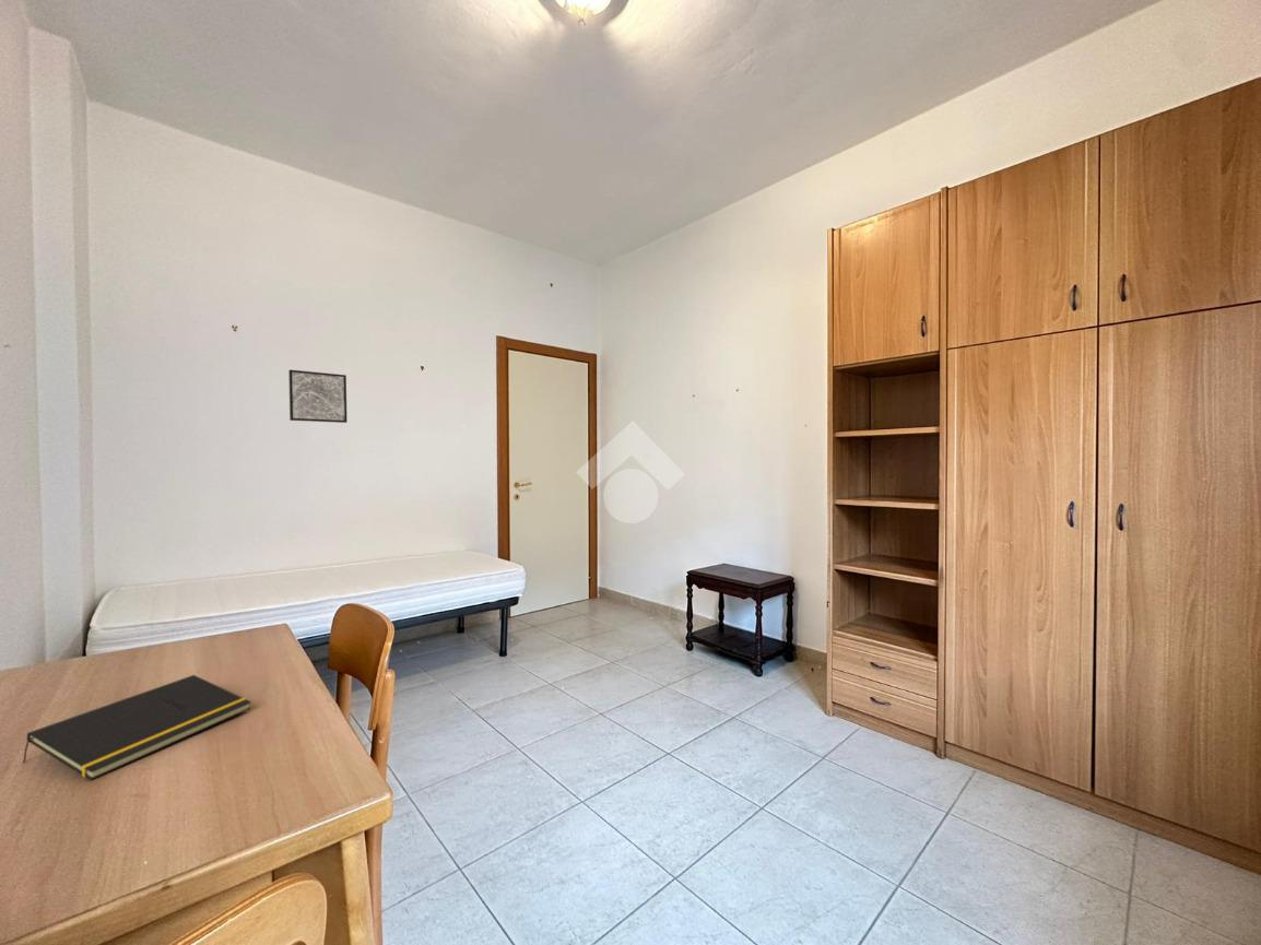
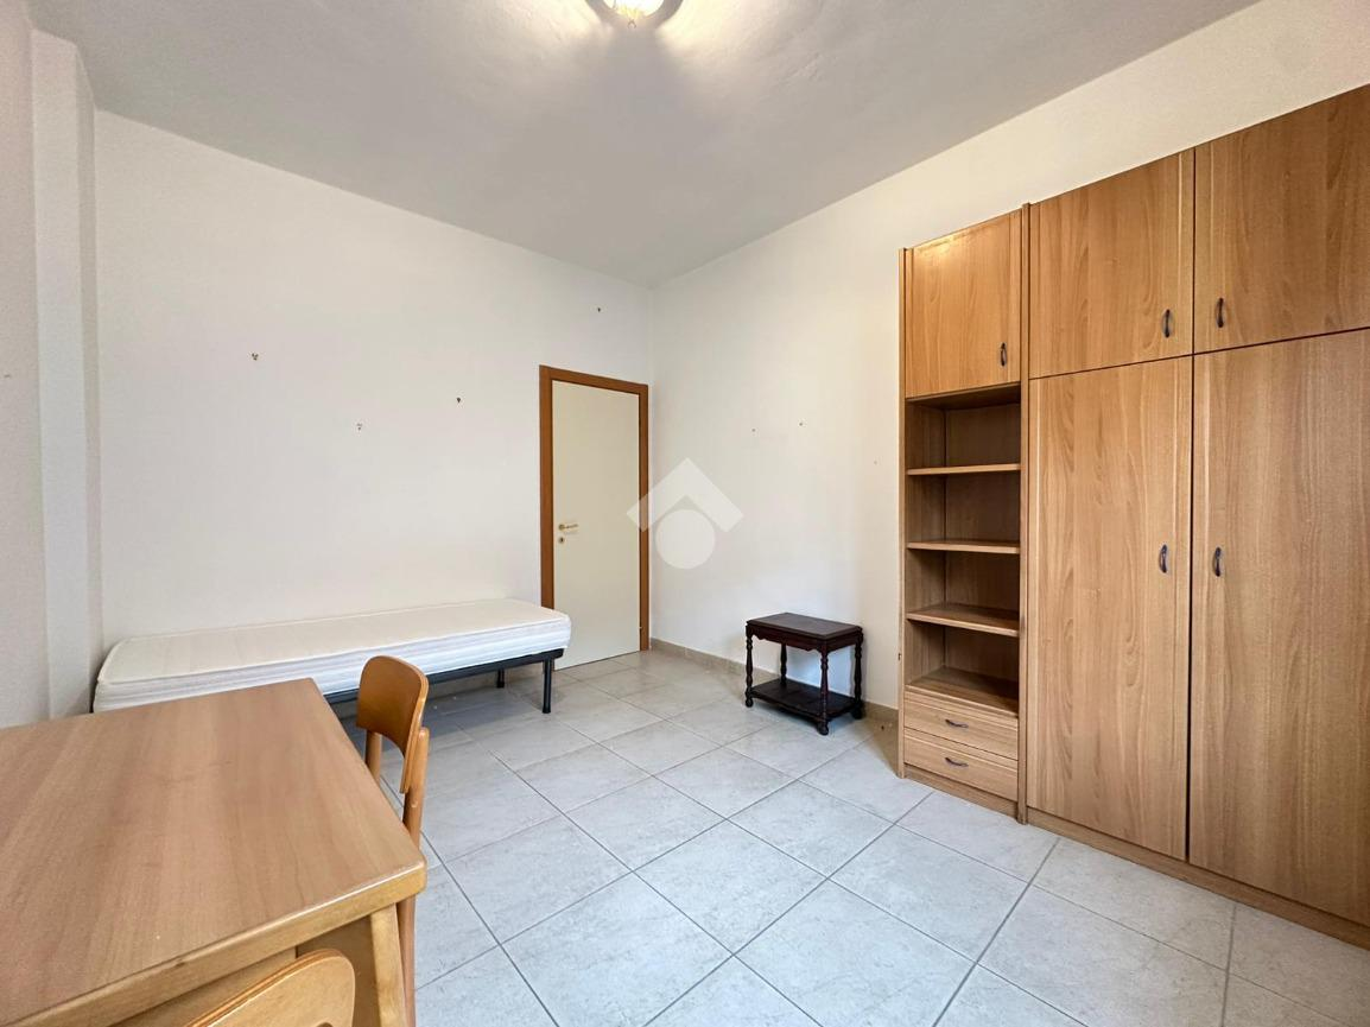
- notepad [22,674,252,781]
- wall art [287,369,347,424]
